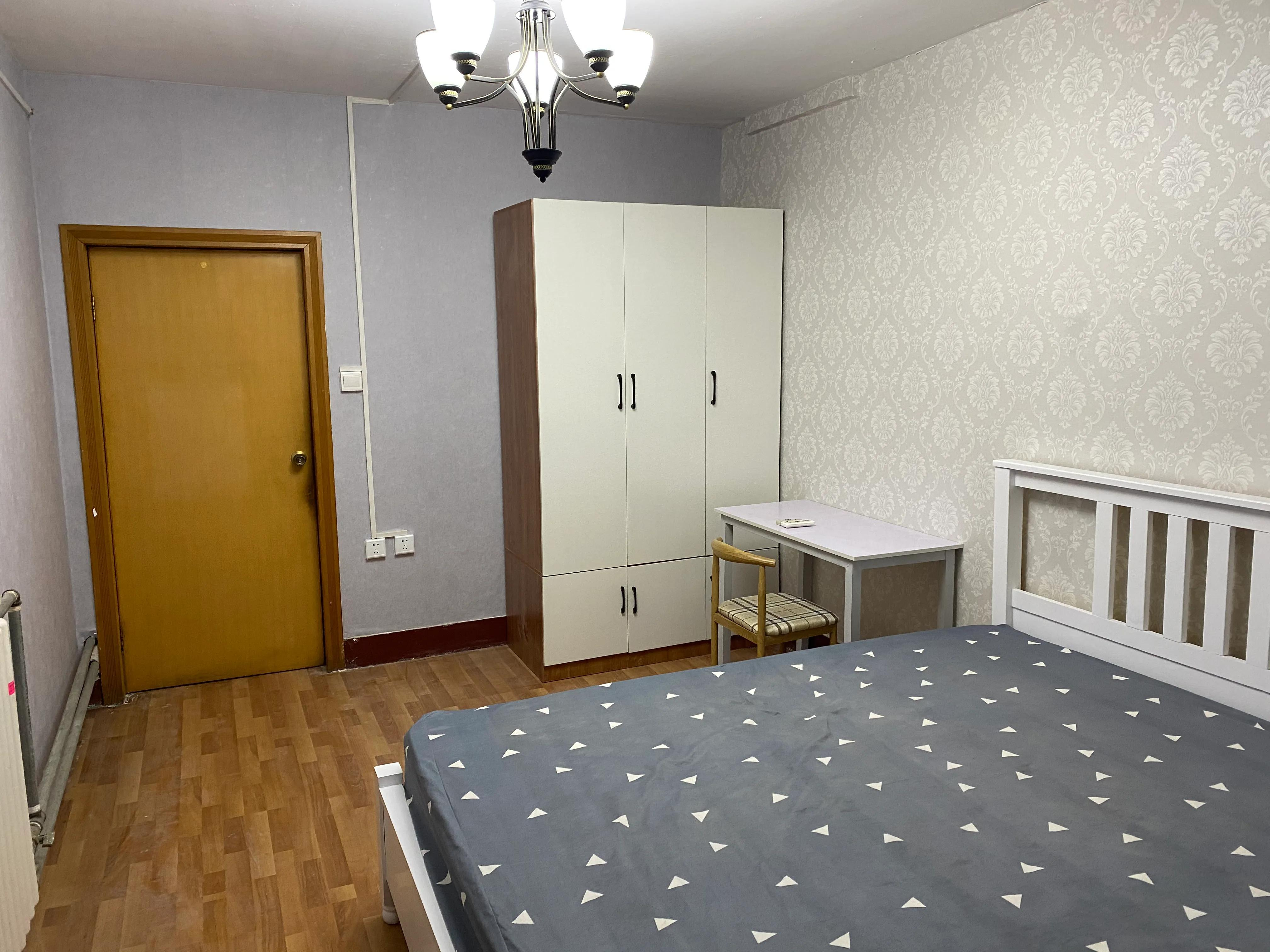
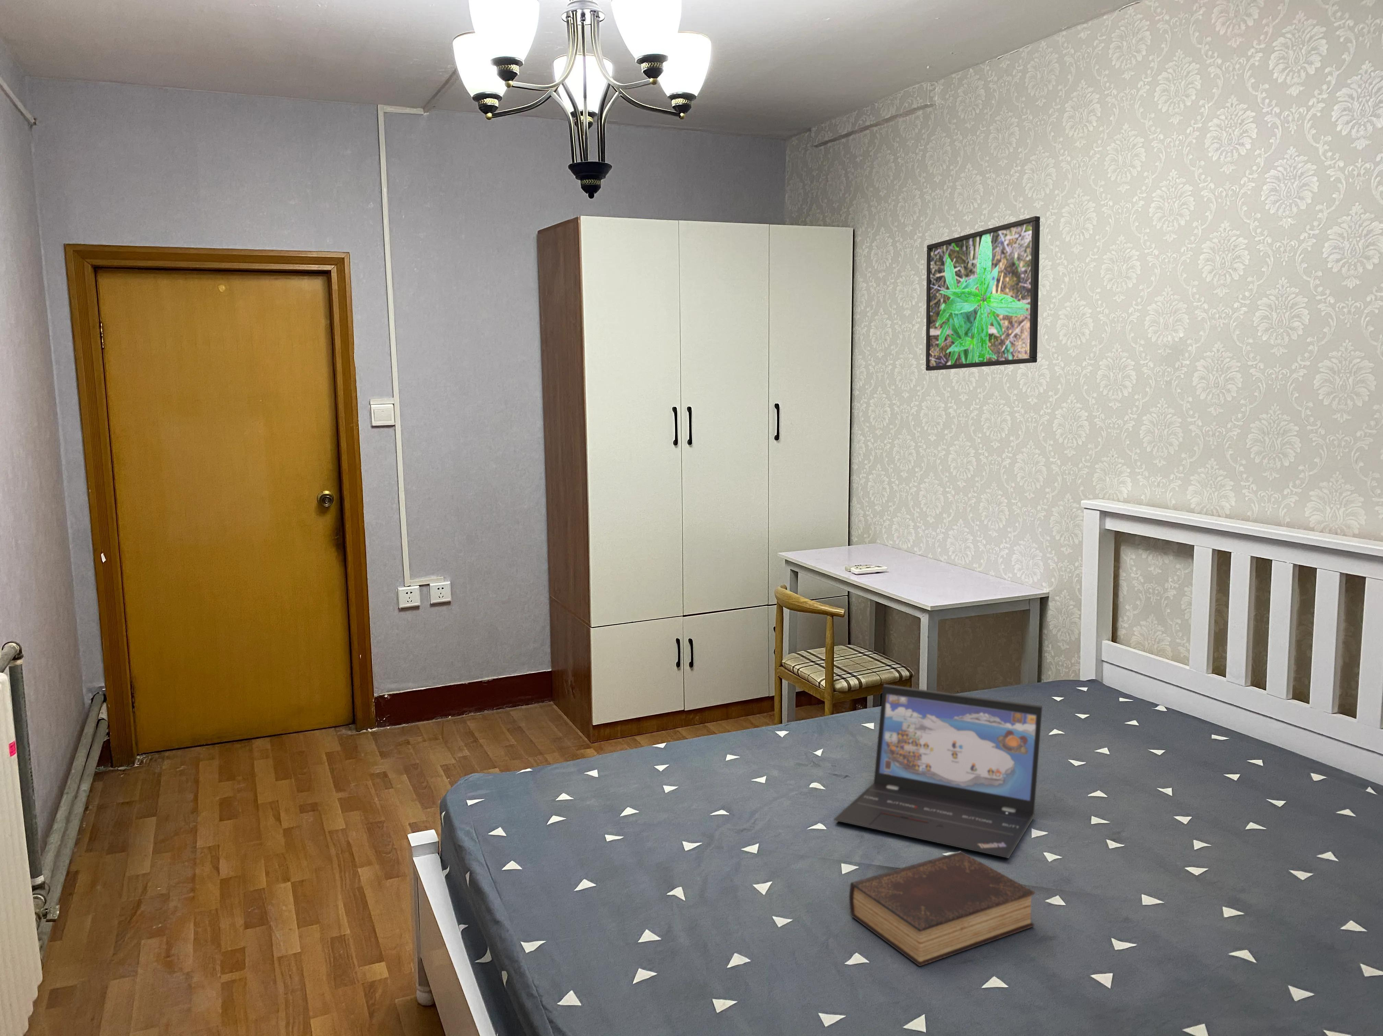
+ laptop [833,684,1043,859]
+ book [848,851,1036,966]
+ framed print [926,215,1040,371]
